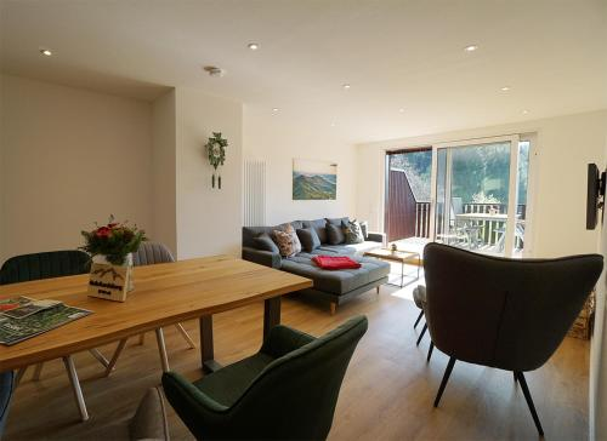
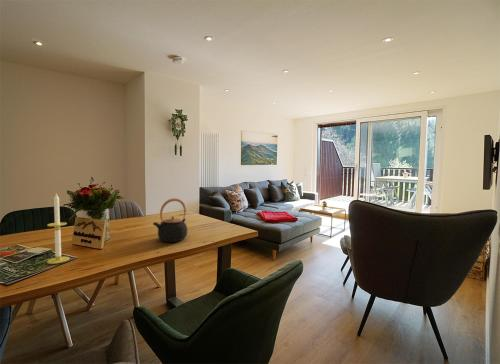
+ candle [46,193,71,265]
+ teapot [152,197,188,243]
